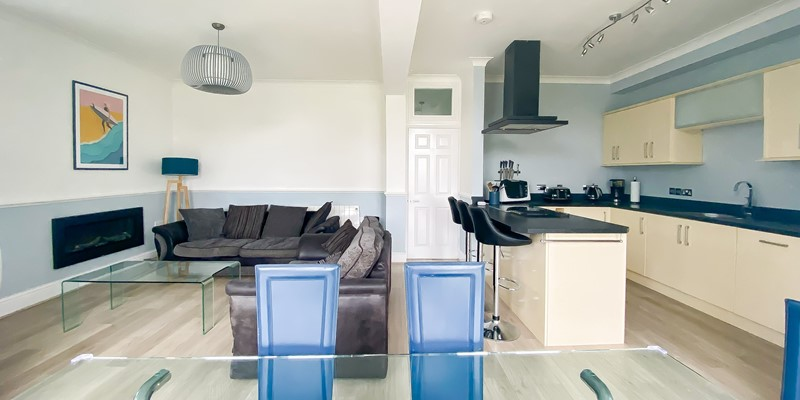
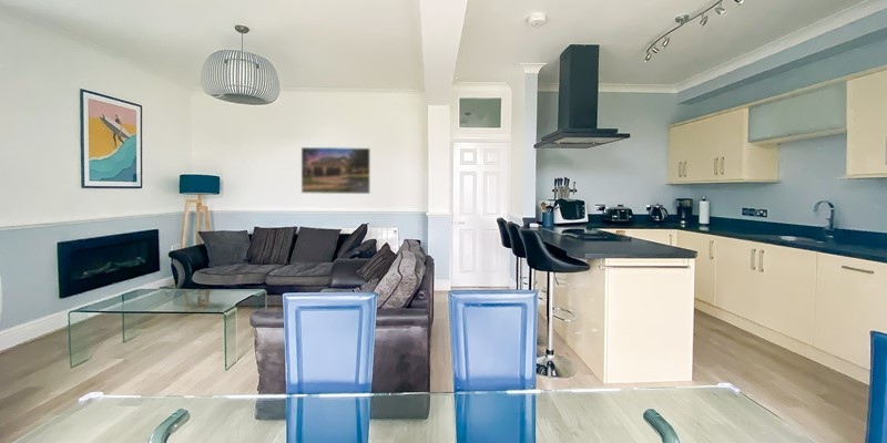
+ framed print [300,146,371,195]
